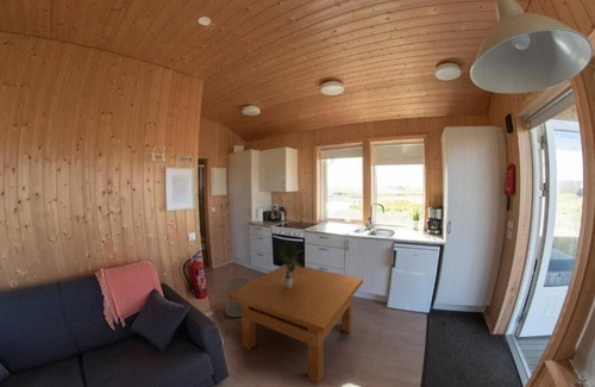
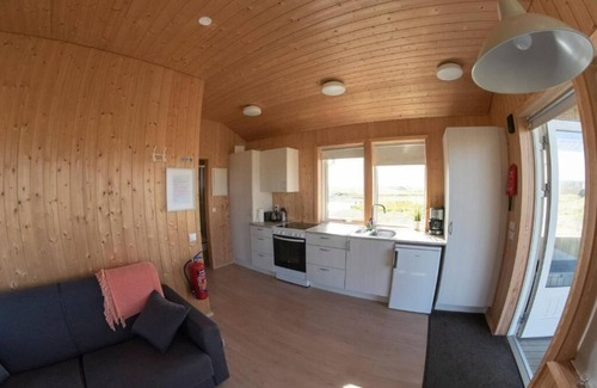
- potted plant [276,241,305,288]
- table [226,263,364,387]
- waste bin [223,277,250,318]
